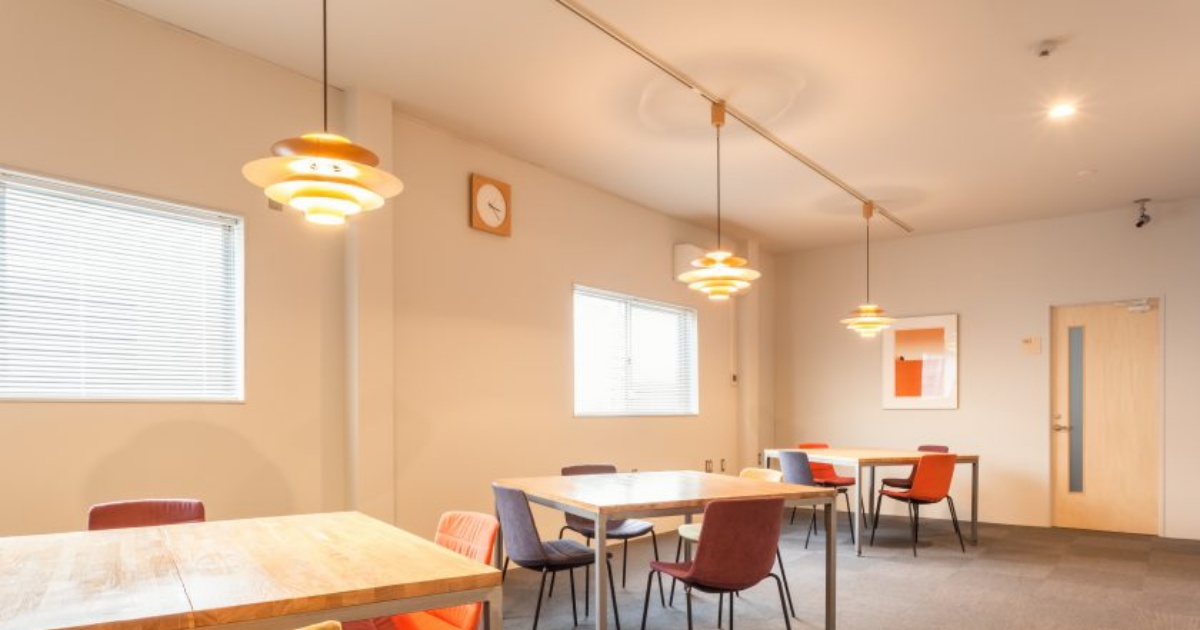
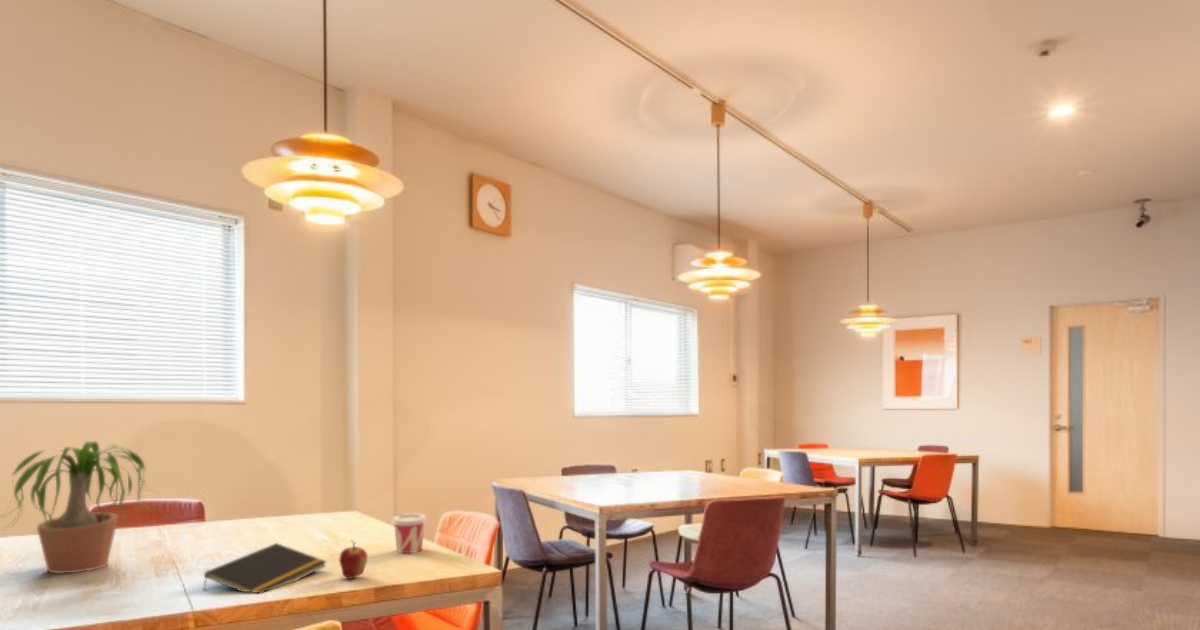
+ notepad [203,542,328,595]
+ fruit [339,539,369,580]
+ potted plant [0,440,162,575]
+ cup [391,512,428,554]
